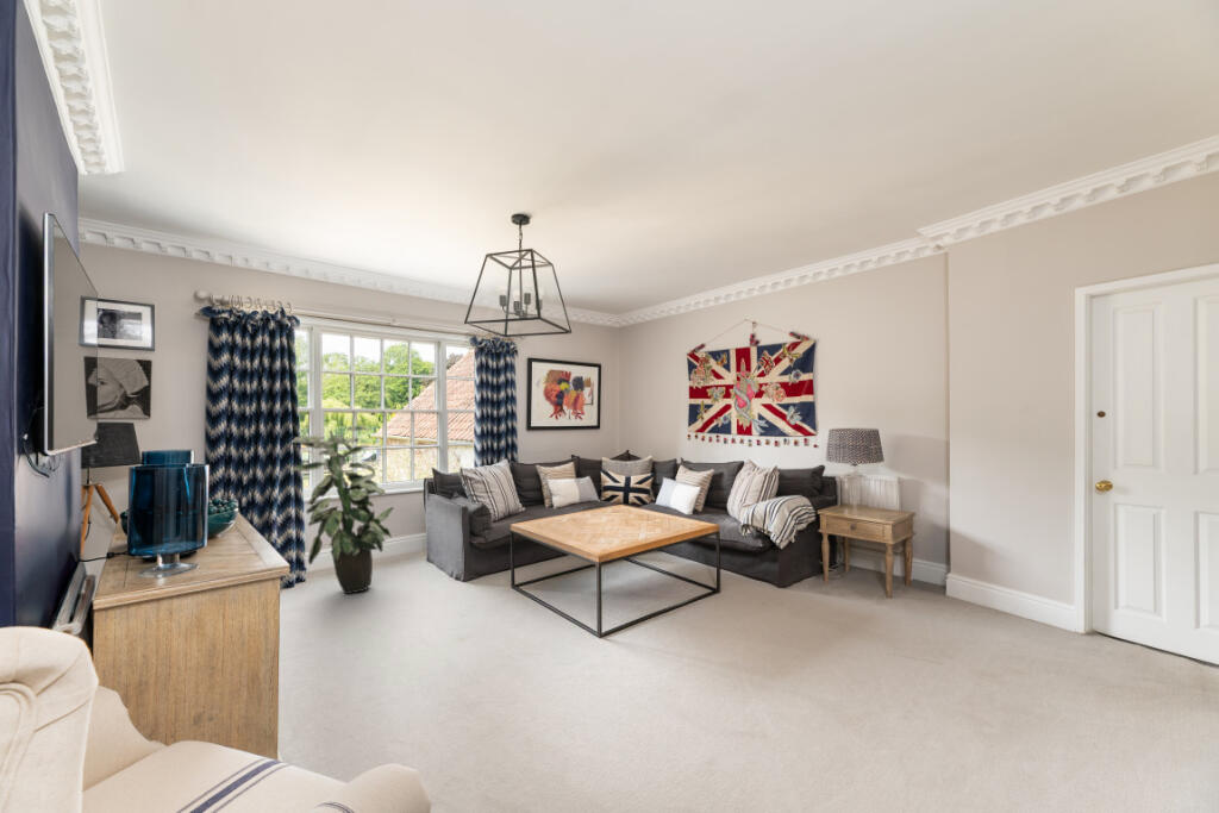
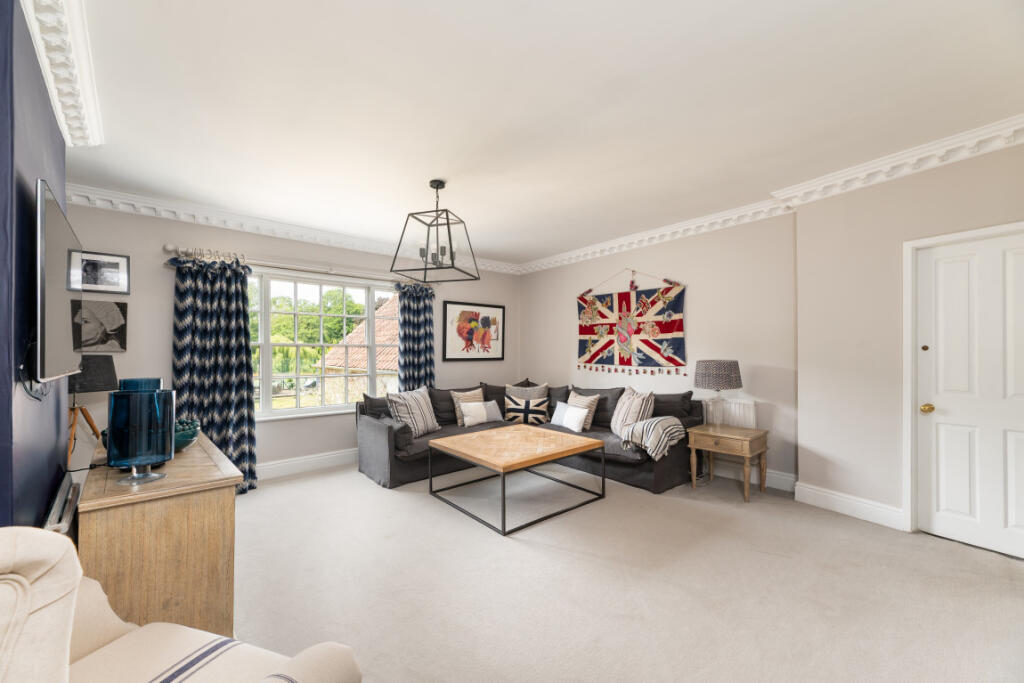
- indoor plant [289,425,395,595]
